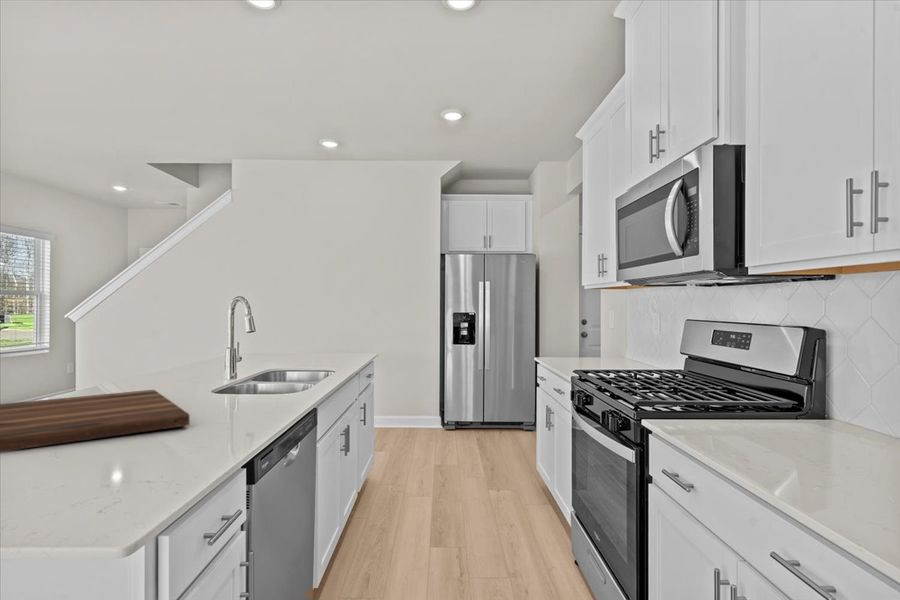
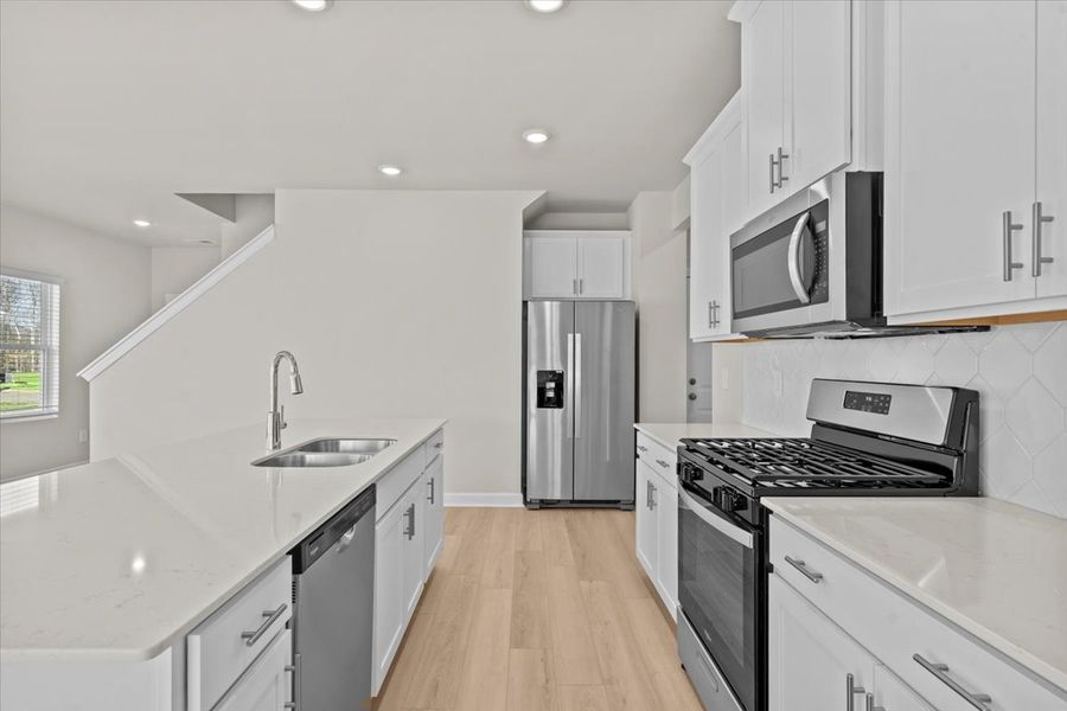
- cutting board [0,389,191,453]
